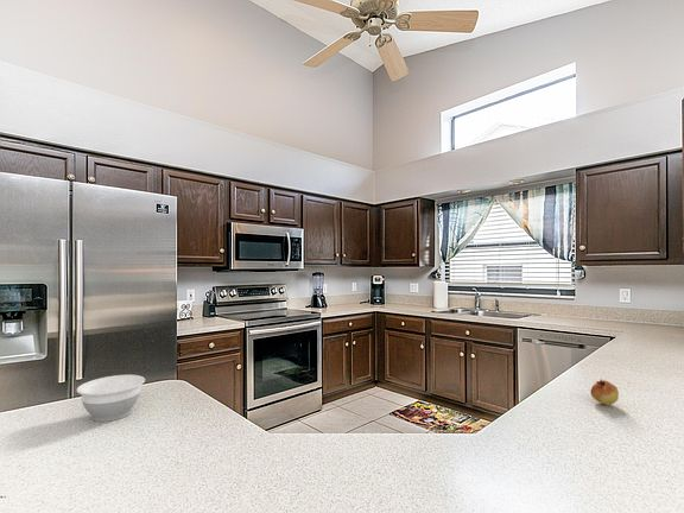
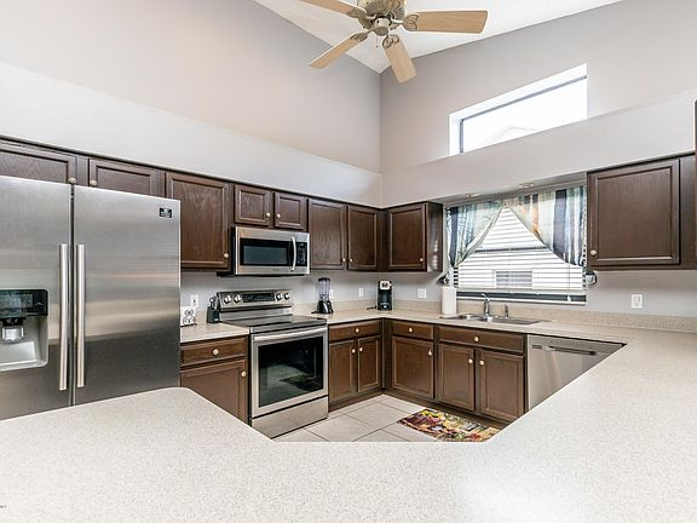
- fruit [589,379,620,406]
- bowl [75,374,146,423]
